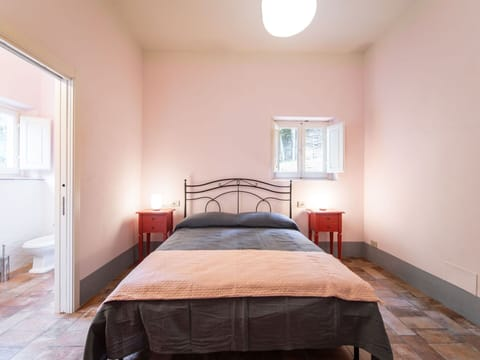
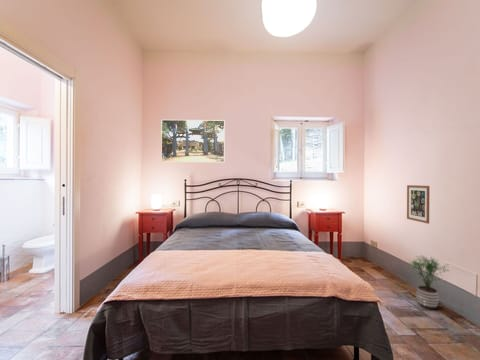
+ wall art [406,184,430,225]
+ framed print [160,119,226,163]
+ potted plant [406,255,451,310]
